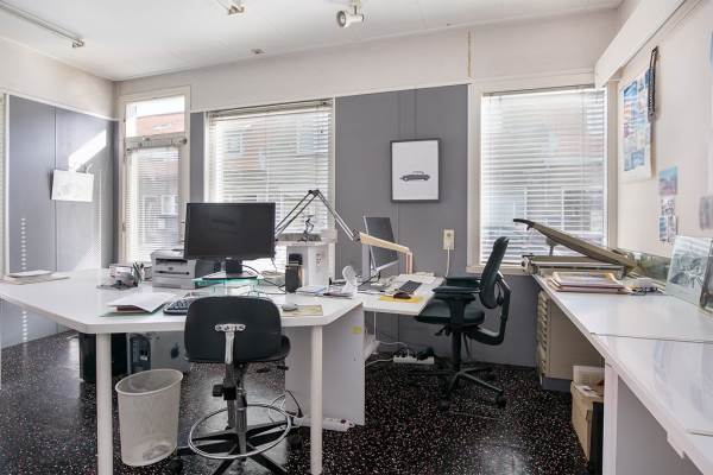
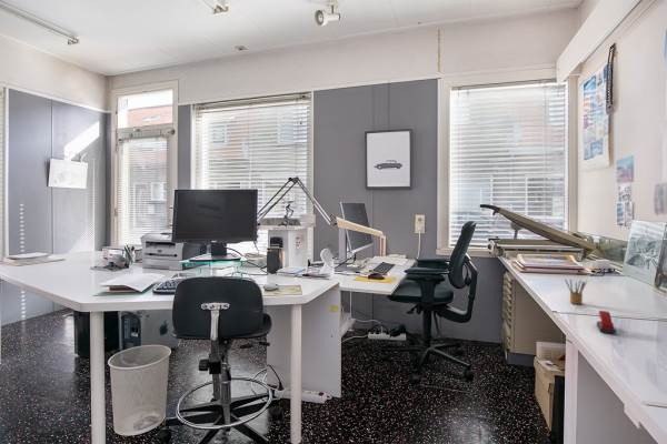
+ pencil box [564,278,588,305]
+ stapler [596,310,617,335]
